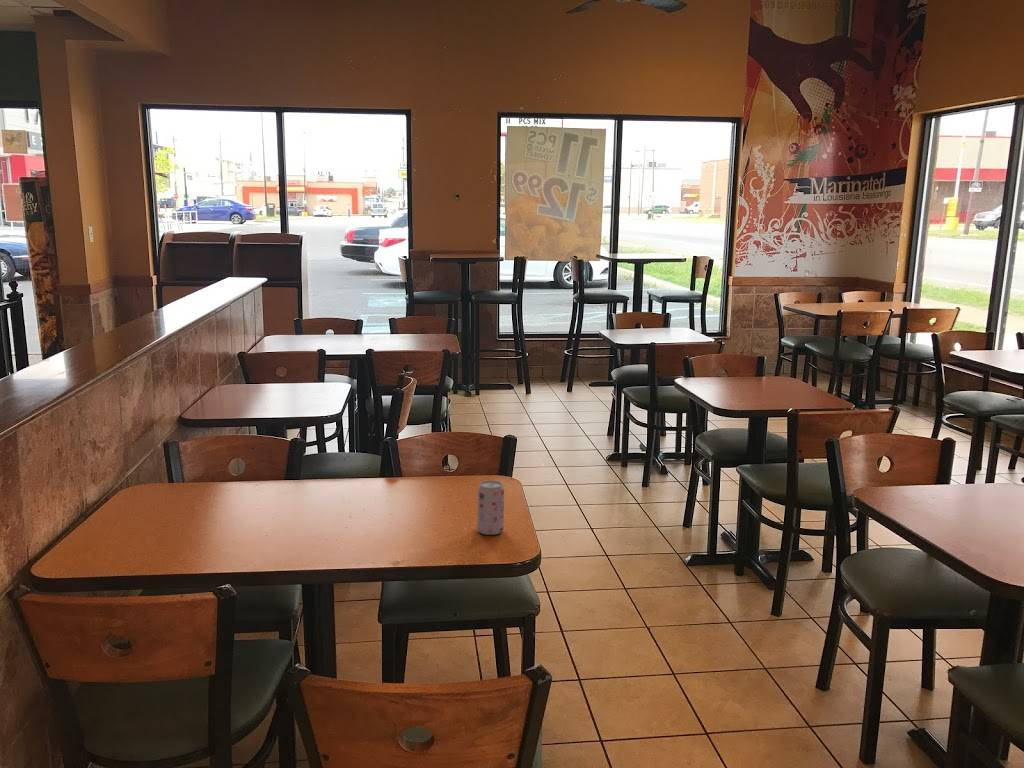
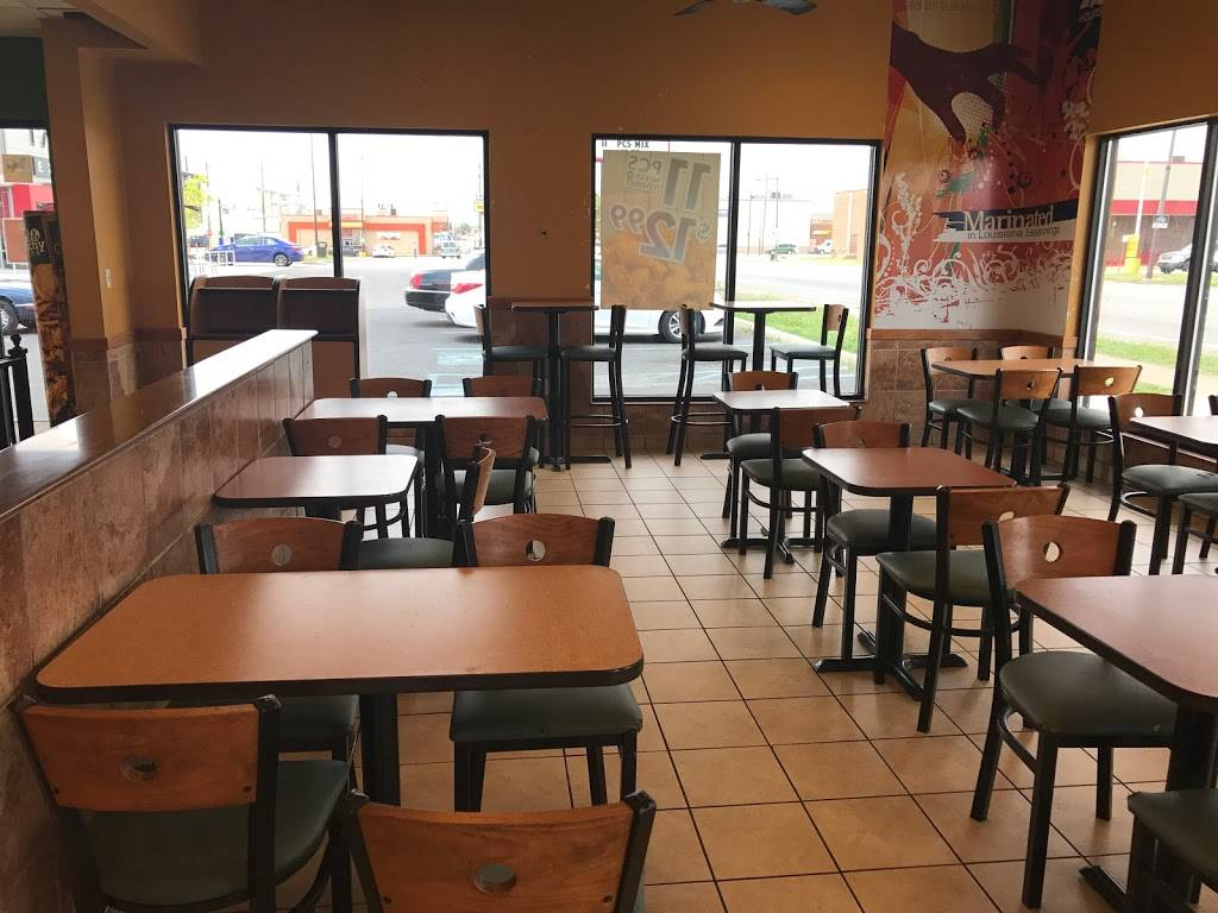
- beverage can [476,480,505,536]
